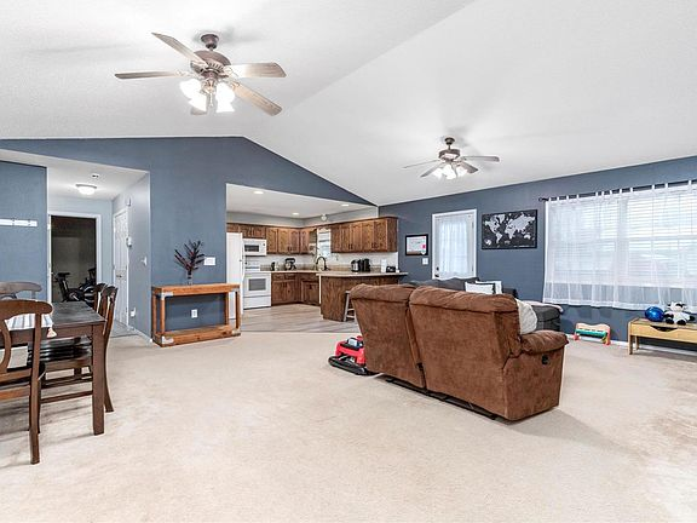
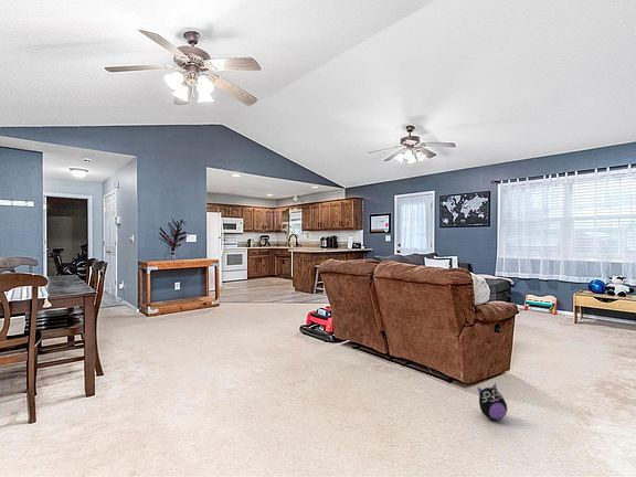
+ plush toy [477,382,508,421]
